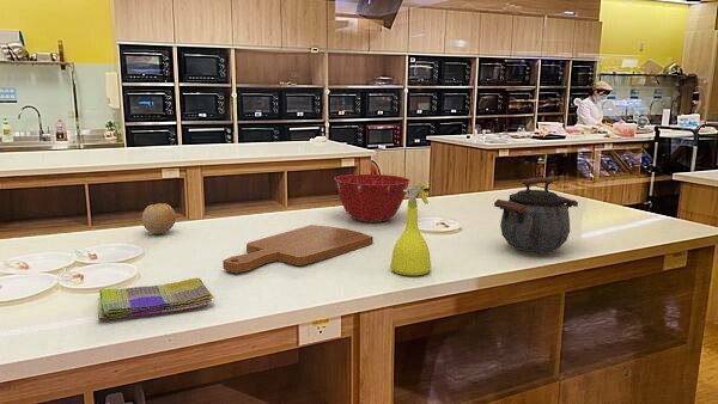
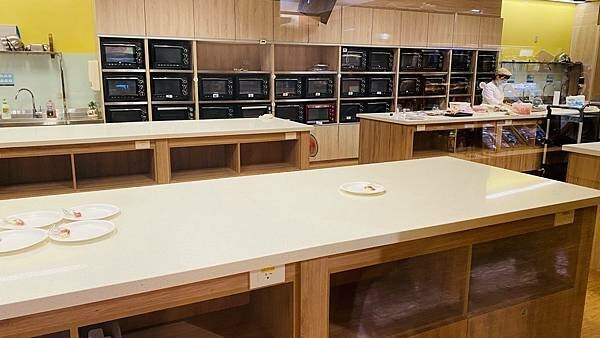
- kettle [493,177,579,253]
- dish towel [98,276,215,322]
- fruit [141,202,177,234]
- mixing bowl [333,173,412,224]
- spray bottle [389,183,432,276]
- cutting board [221,224,375,274]
